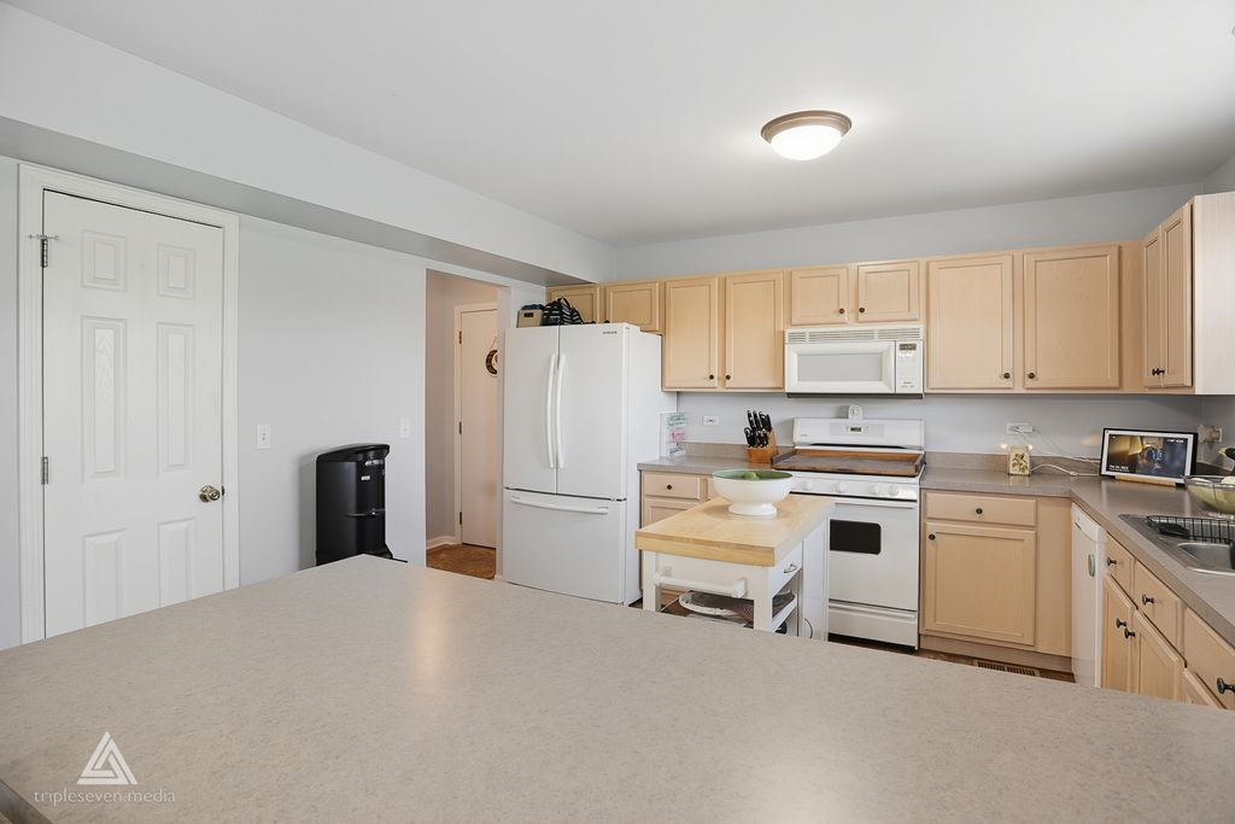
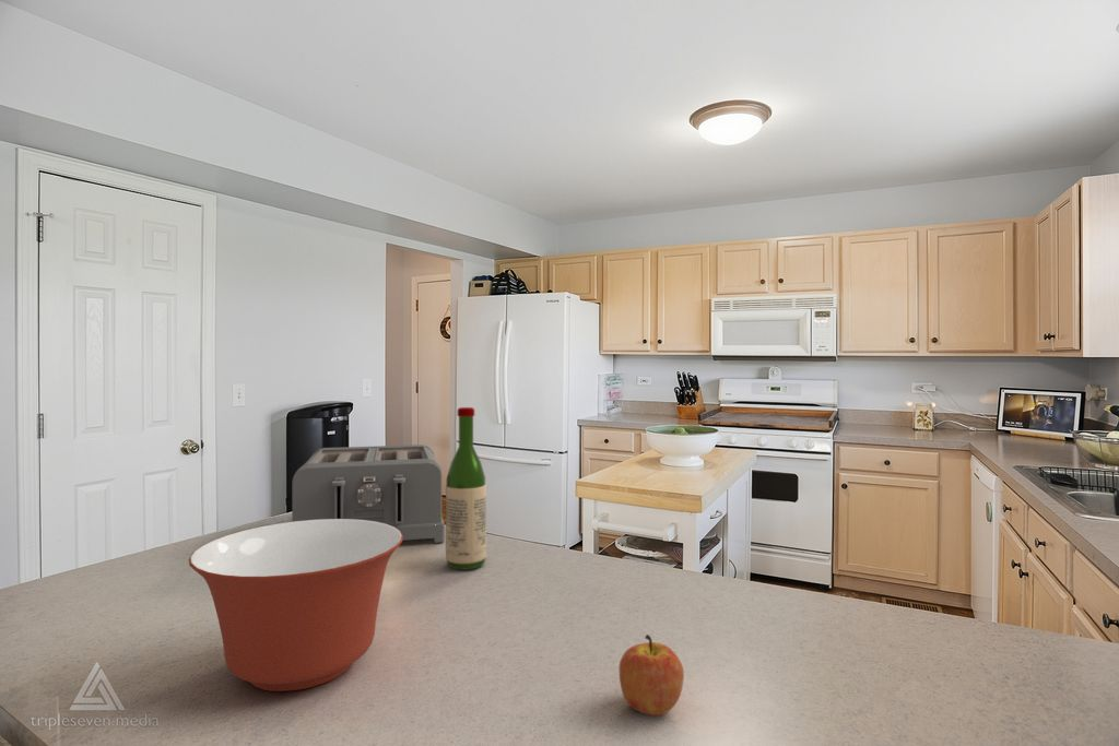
+ apple [619,633,685,717]
+ toaster [291,443,446,544]
+ mixing bowl [188,519,403,692]
+ wine bottle [445,406,487,571]
